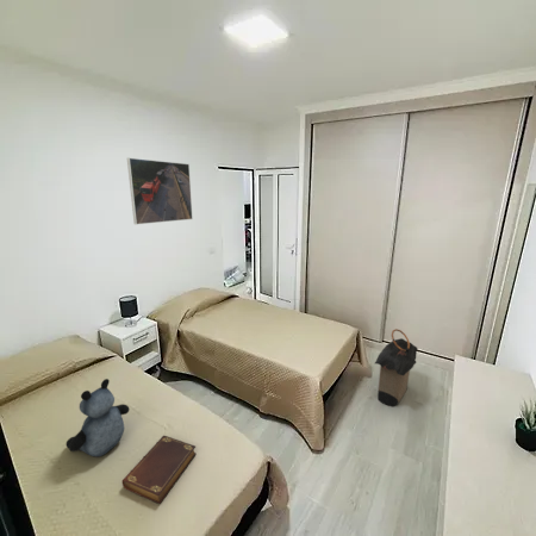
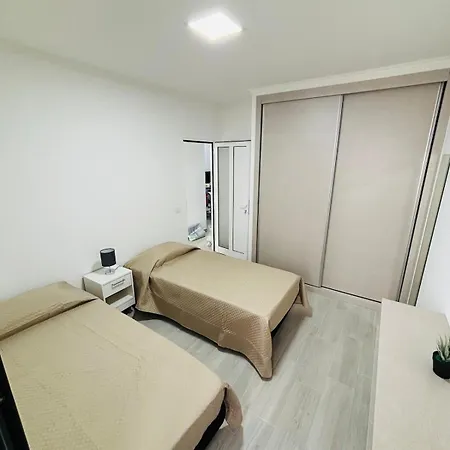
- teddy bear [66,378,131,457]
- book [121,435,198,505]
- laundry hamper [374,328,419,407]
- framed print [126,156,194,225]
